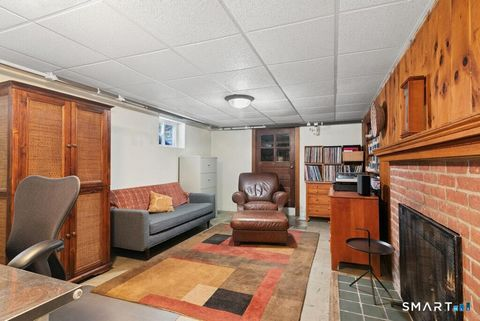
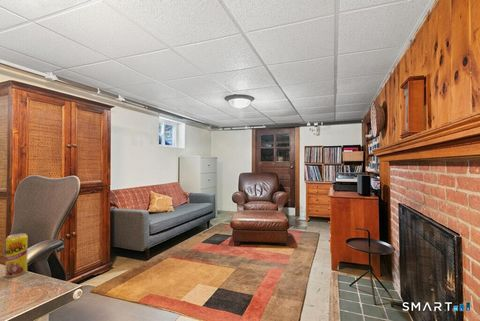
+ beverage can [4,232,29,278]
